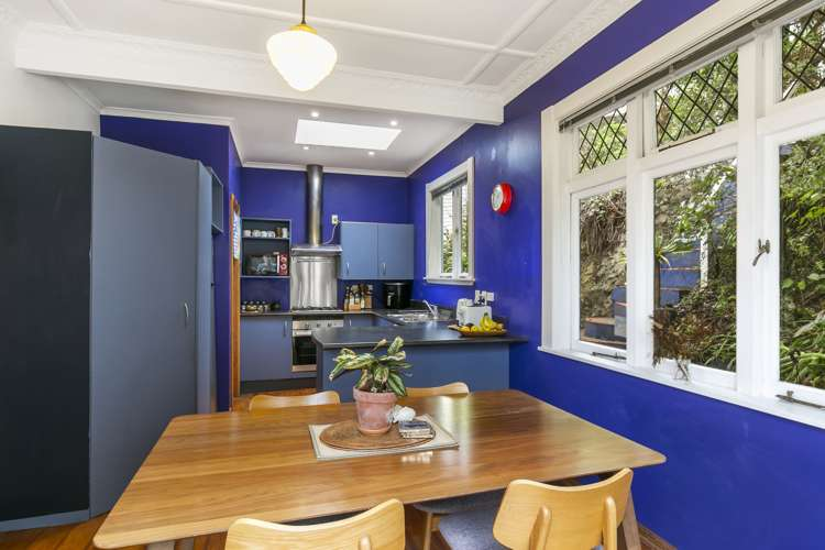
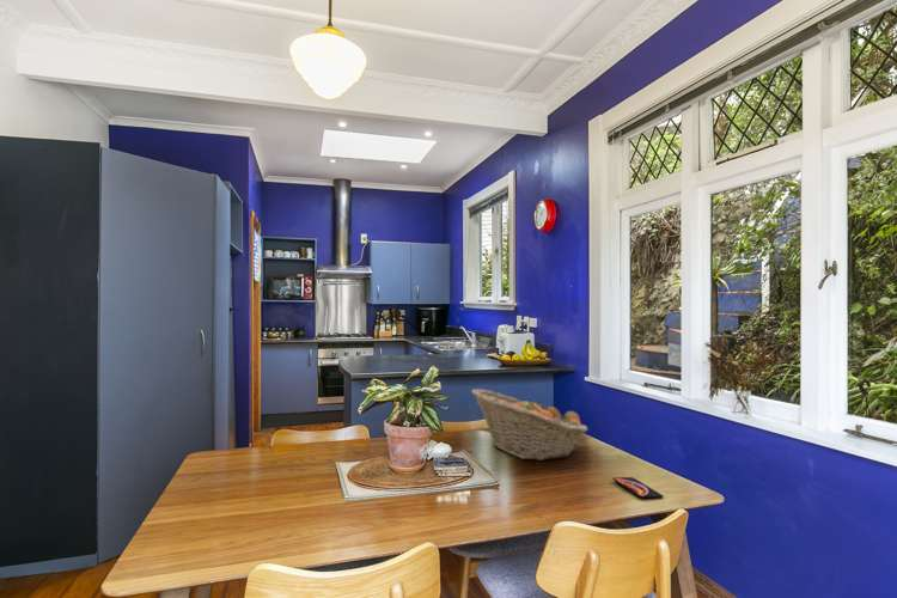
+ smartphone [611,476,664,499]
+ fruit basket [471,388,590,462]
